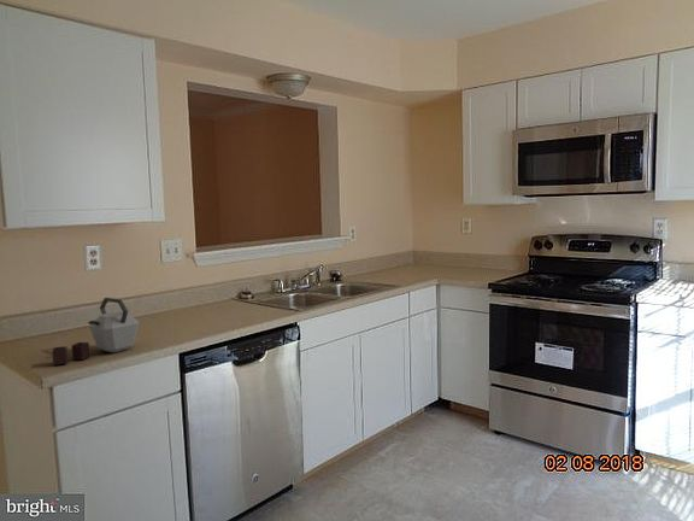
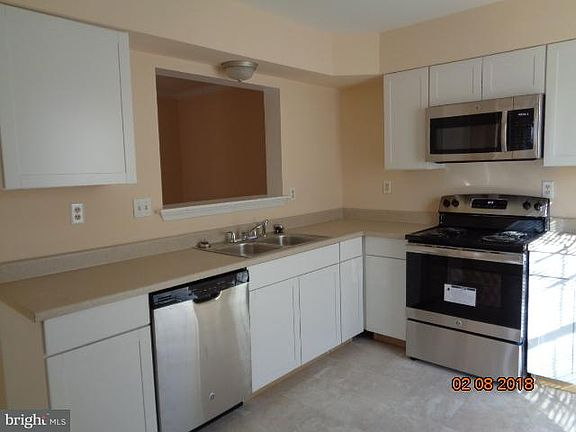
- kettle [51,297,141,367]
